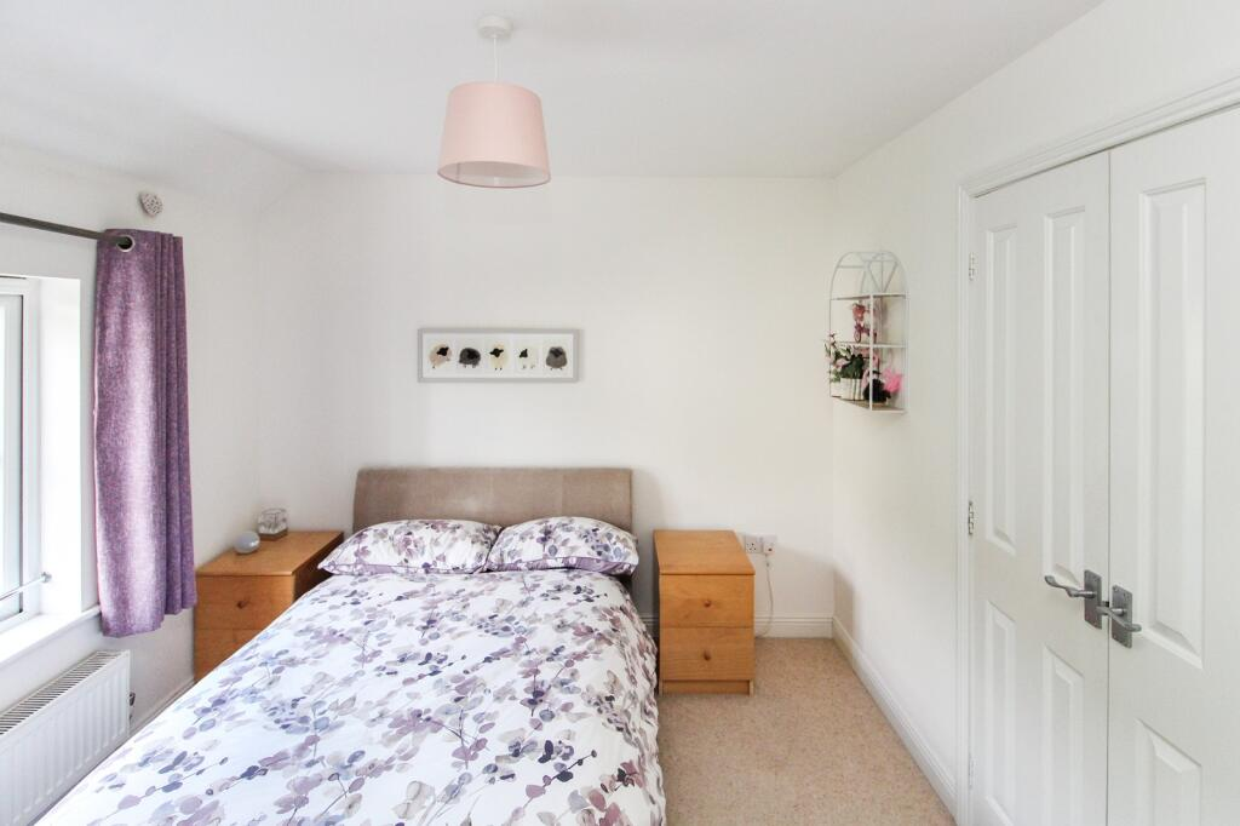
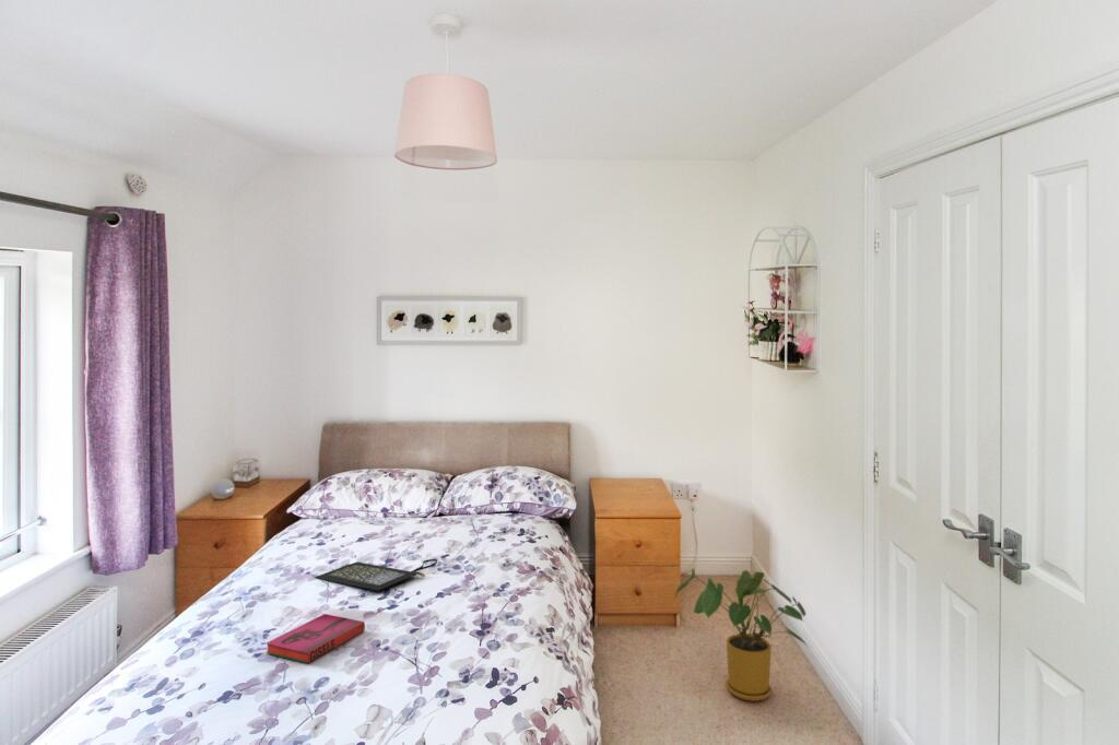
+ clutch bag [314,558,438,592]
+ hardback book [266,613,366,665]
+ house plant [674,567,810,702]
